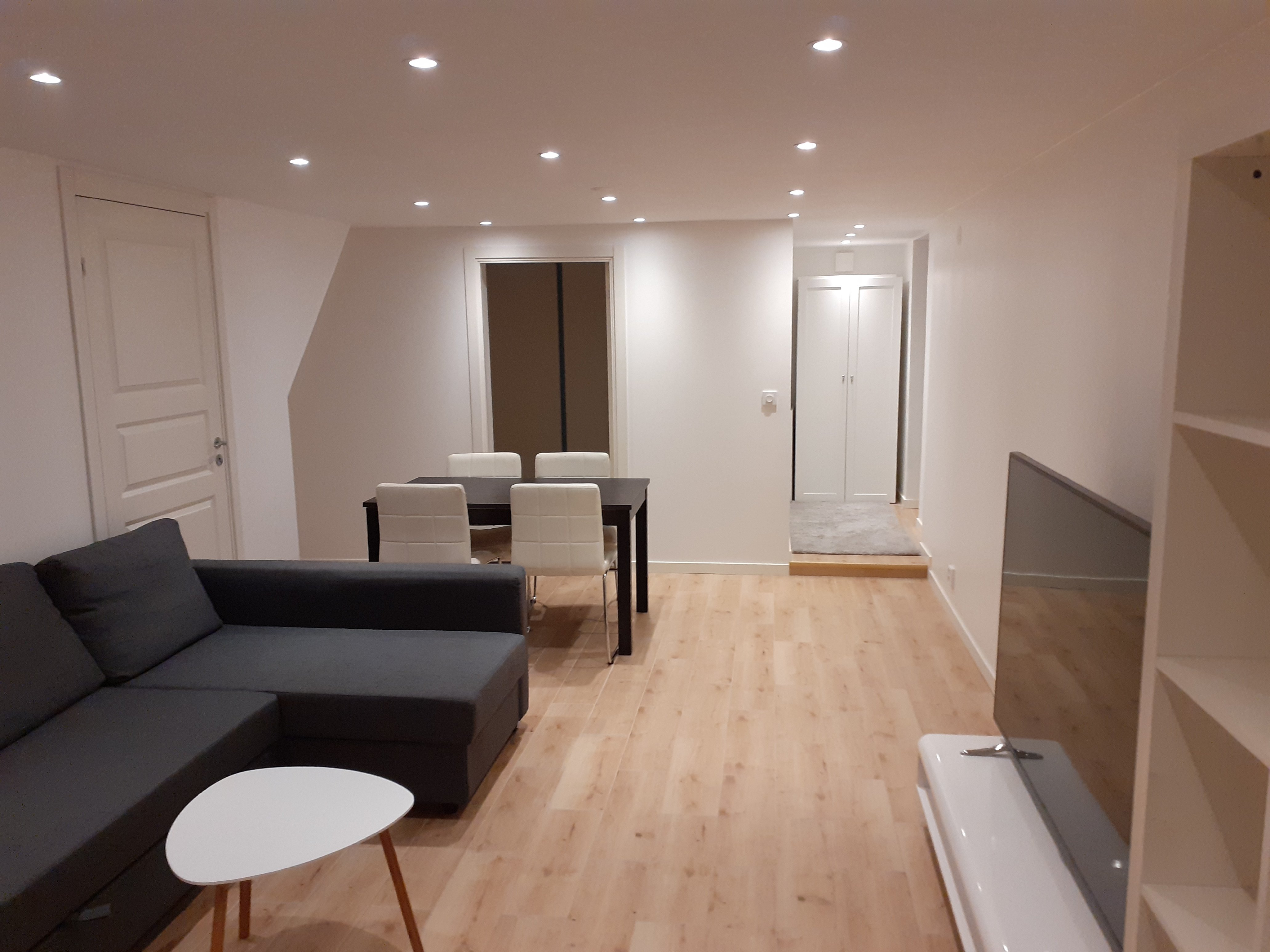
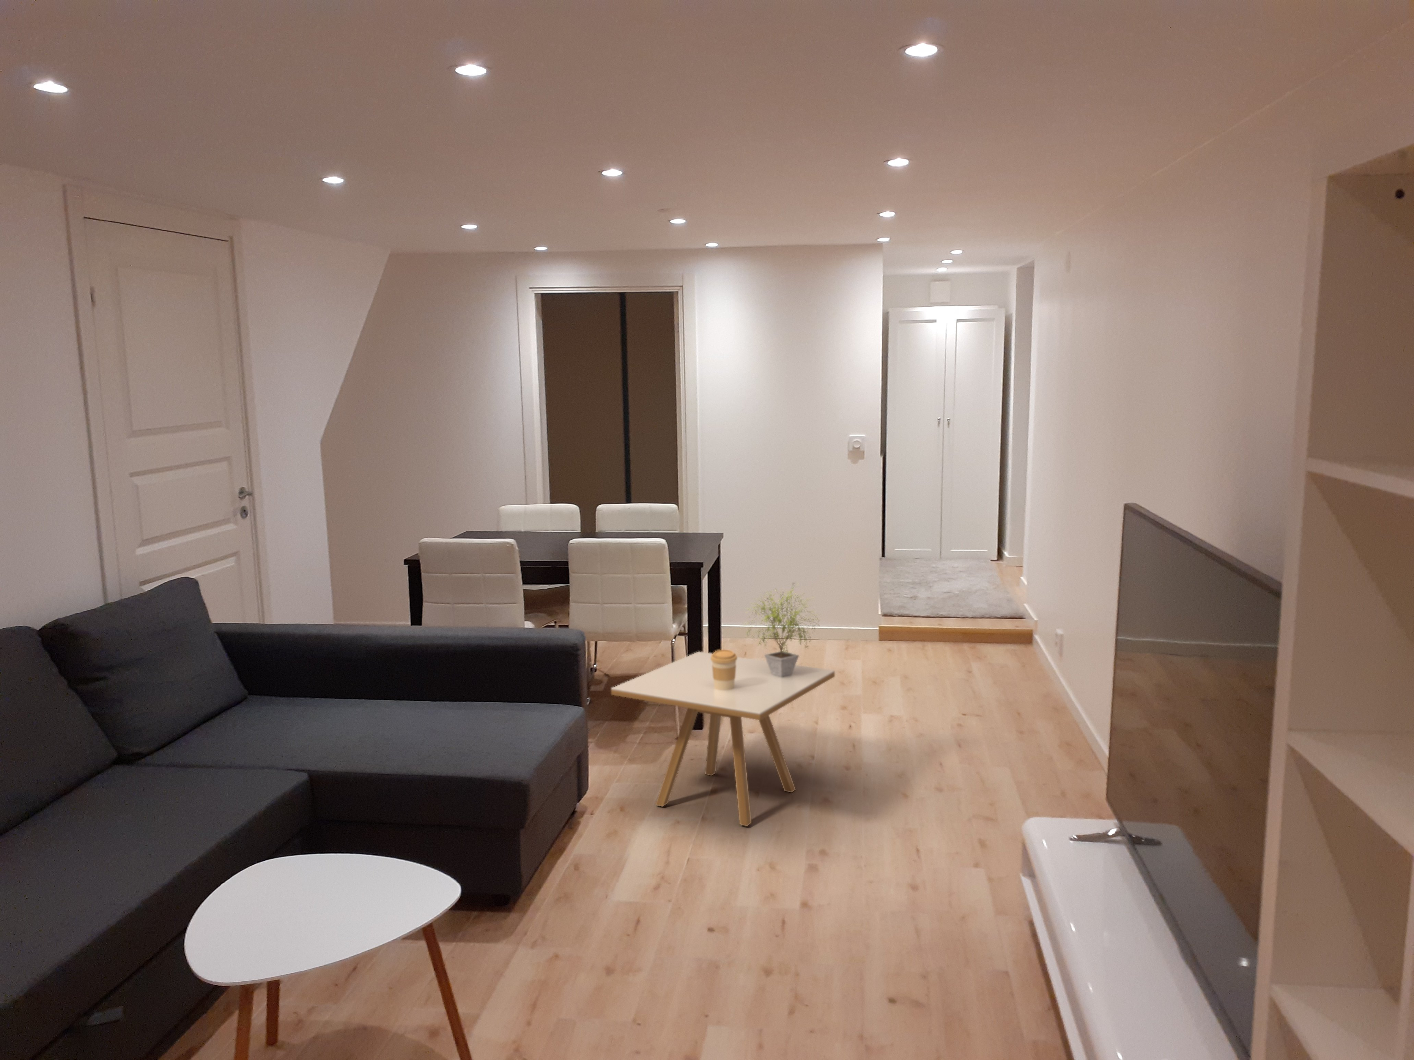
+ side table [610,651,835,827]
+ coffee cup [710,649,737,690]
+ potted plant [740,581,823,677]
